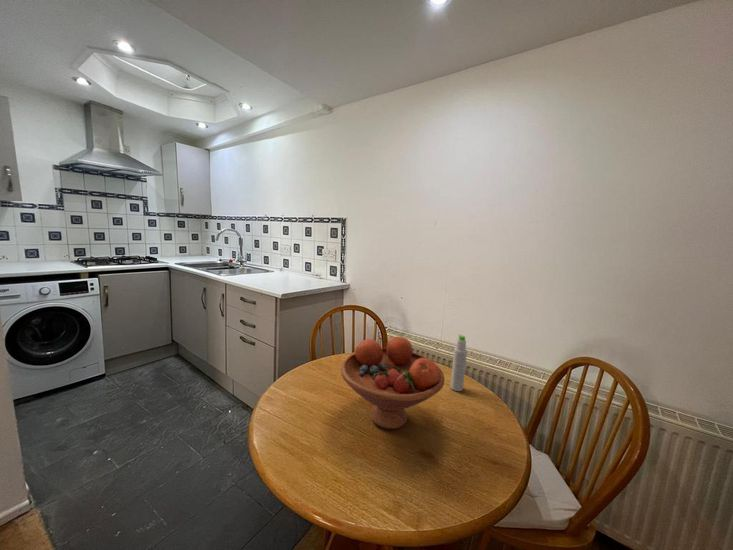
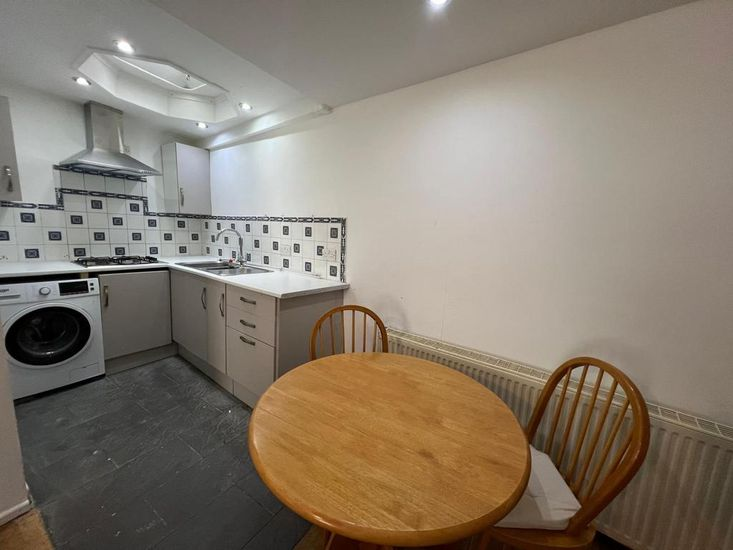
- bottle [450,333,468,392]
- fruit bowl [340,336,446,430]
